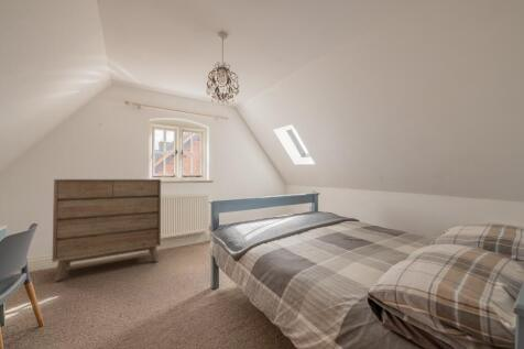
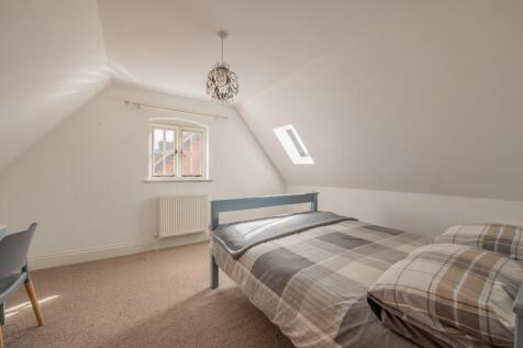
- dresser [52,178,162,282]
